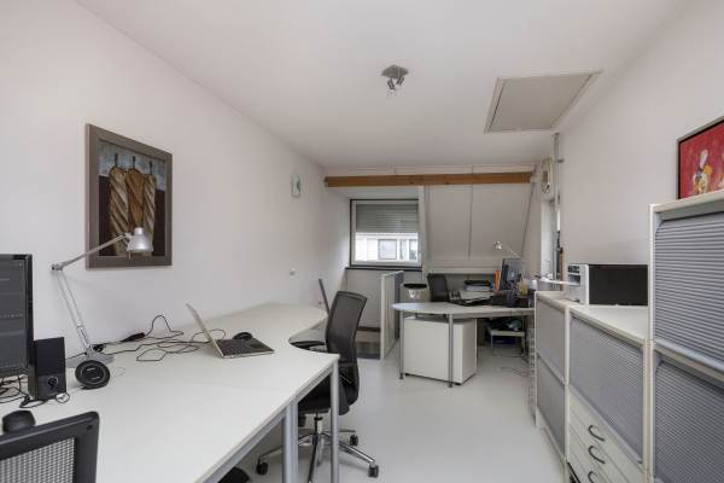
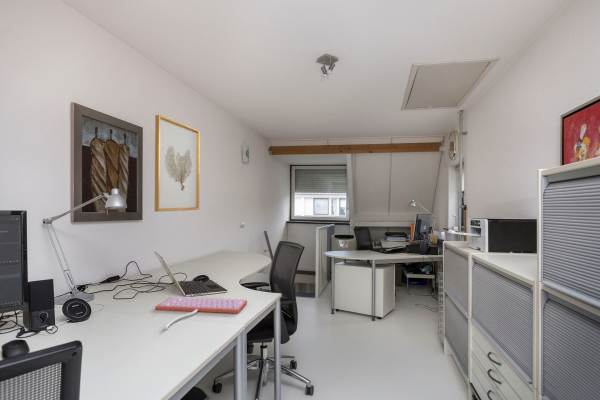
+ keyboard [154,295,248,331]
+ wall art [154,114,201,213]
